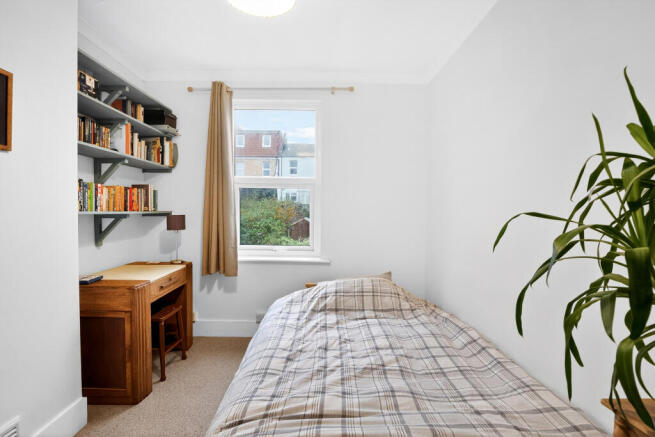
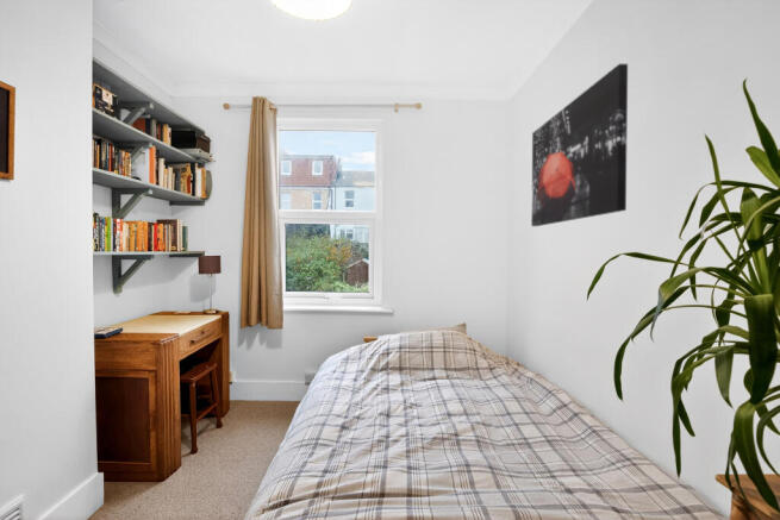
+ wall art [530,63,629,227]
